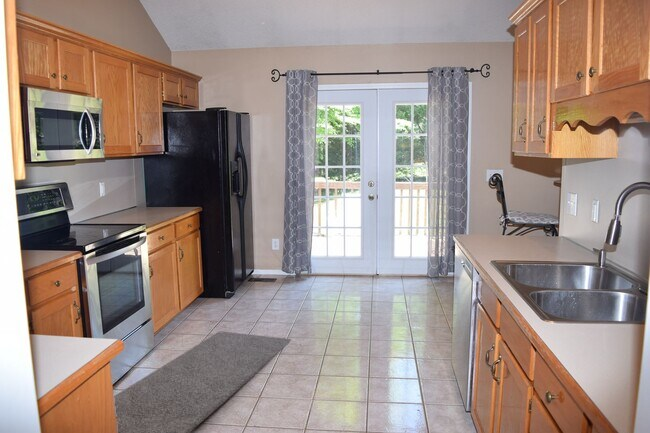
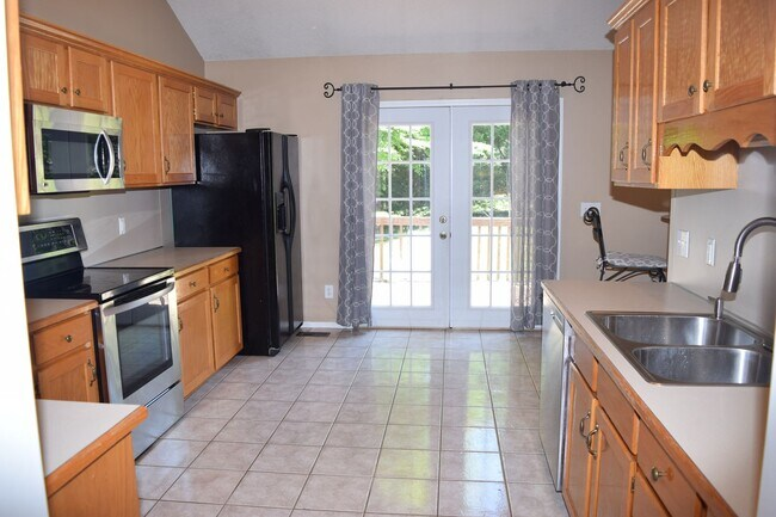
- rug [113,330,292,433]
